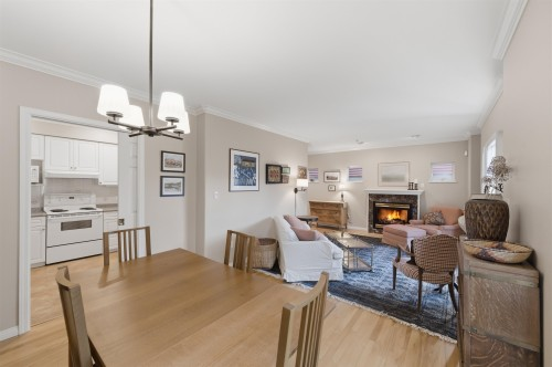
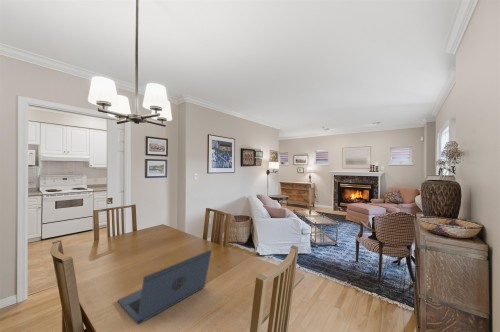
+ laptop [117,249,213,325]
